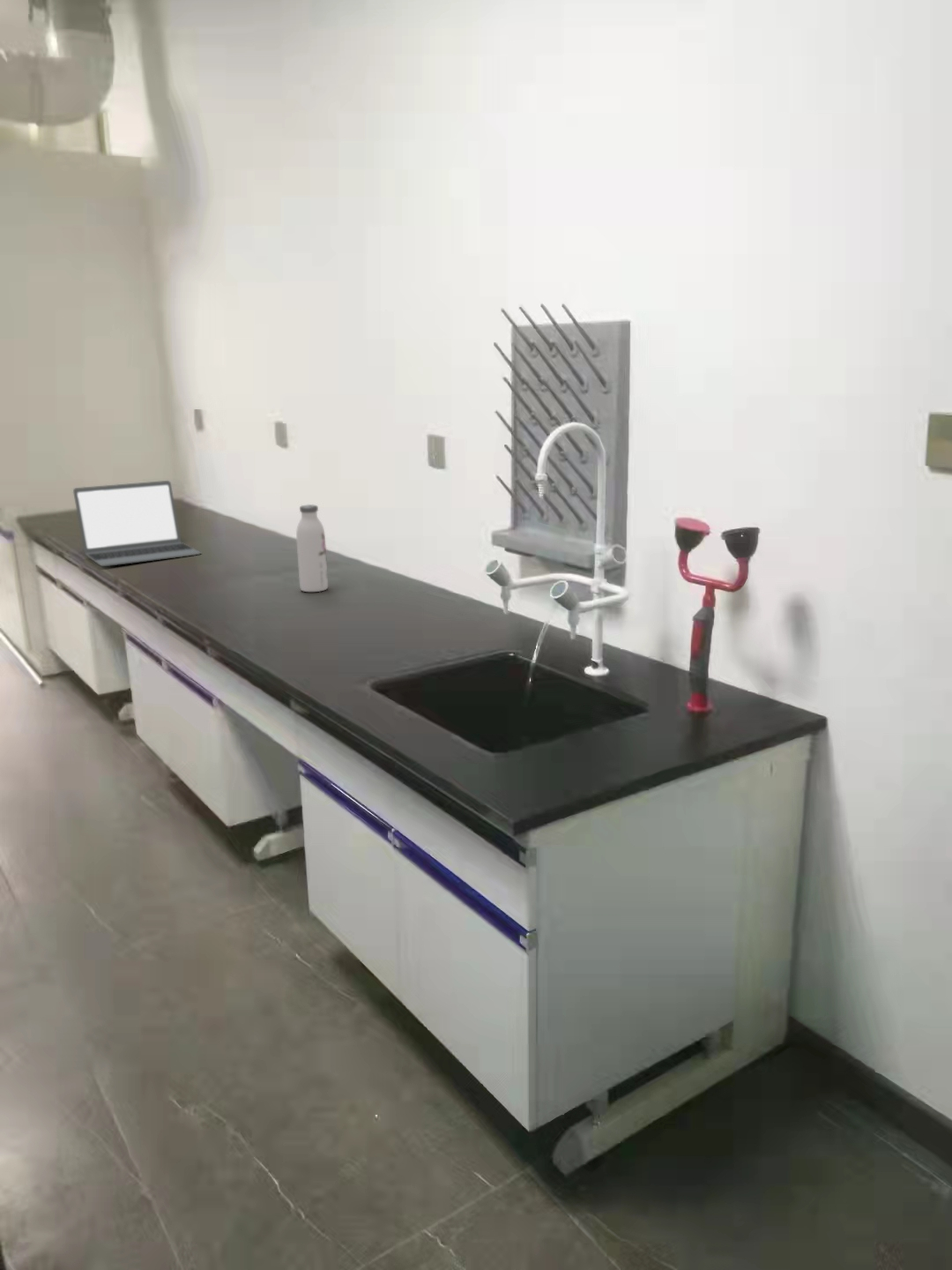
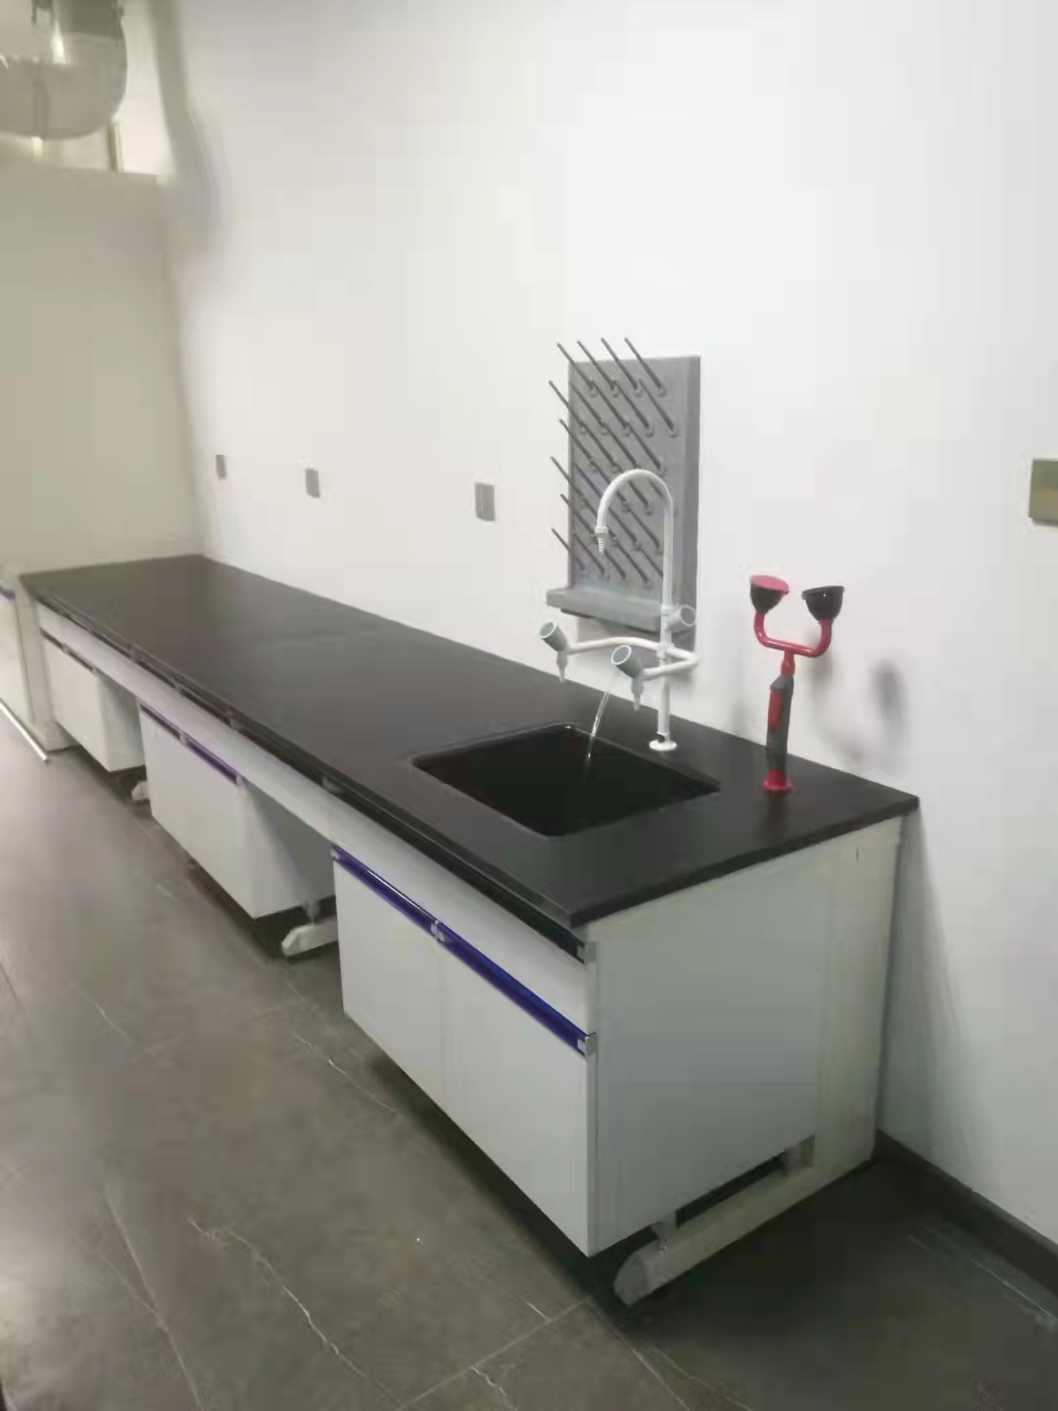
- water bottle [295,504,329,593]
- laptop [72,480,202,567]
